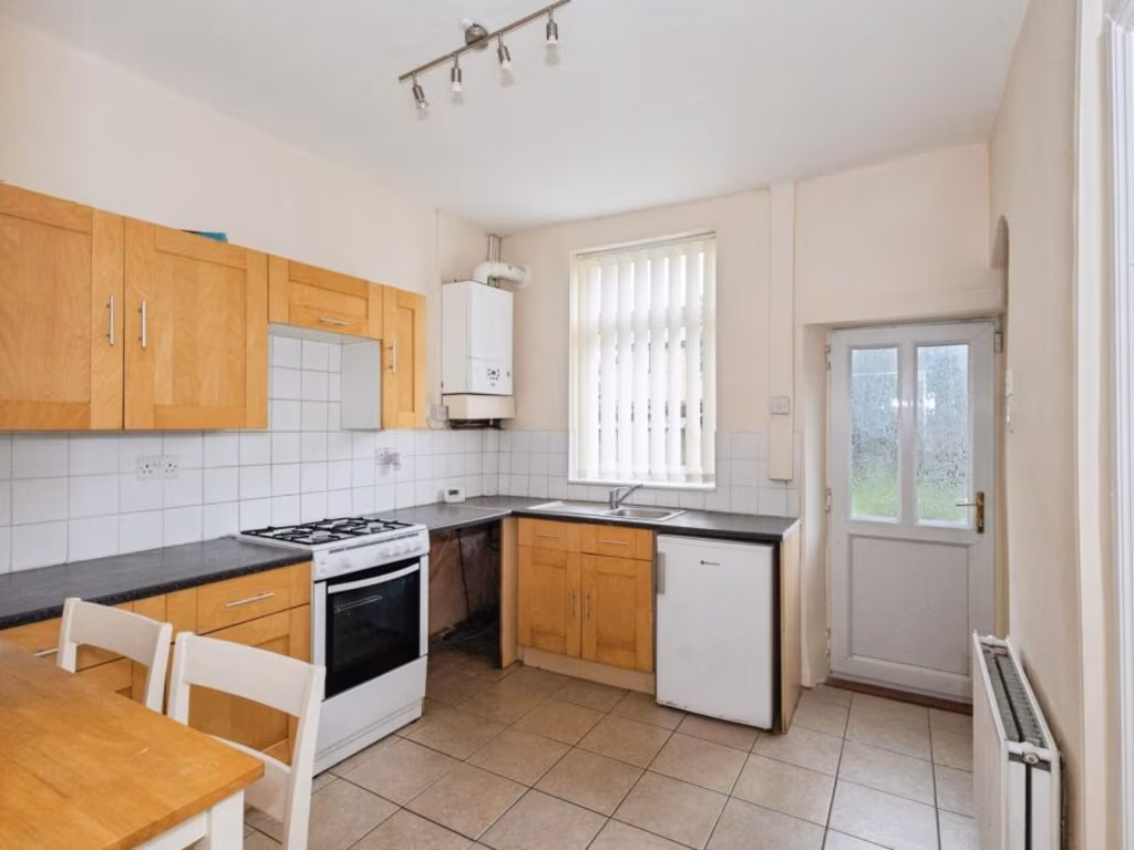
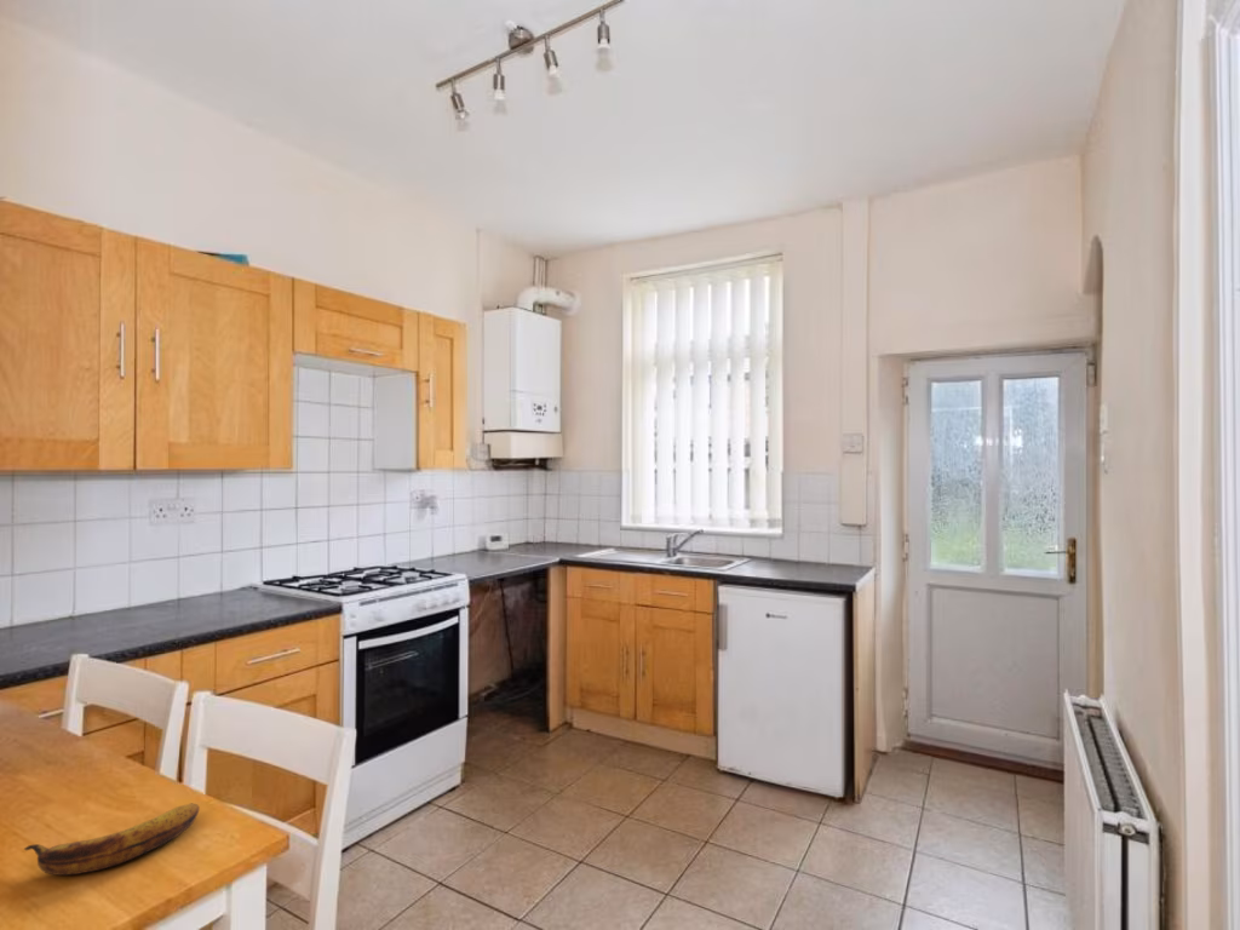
+ banana [23,803,201,877]
